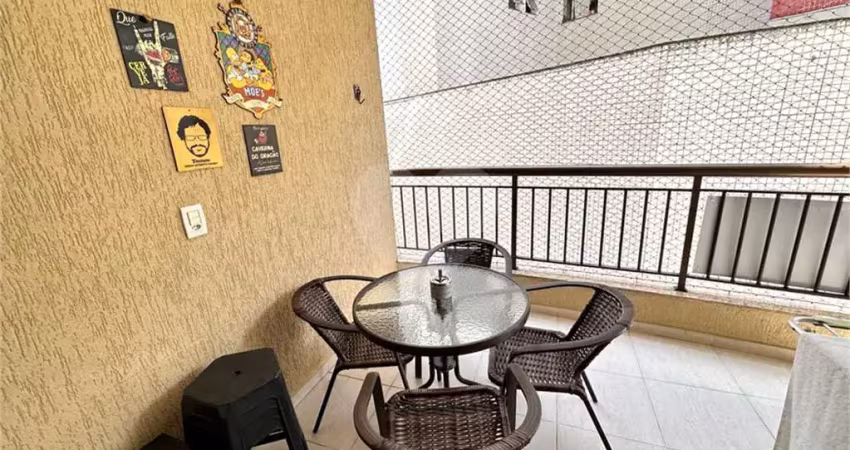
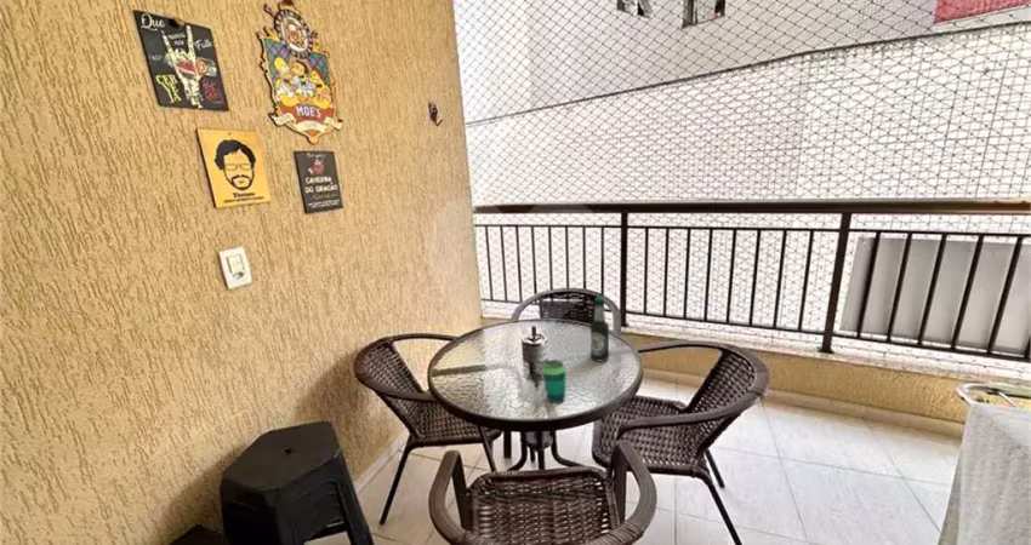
+ bottle [588,296,610,362]
+ cup [541,358,568,405]
